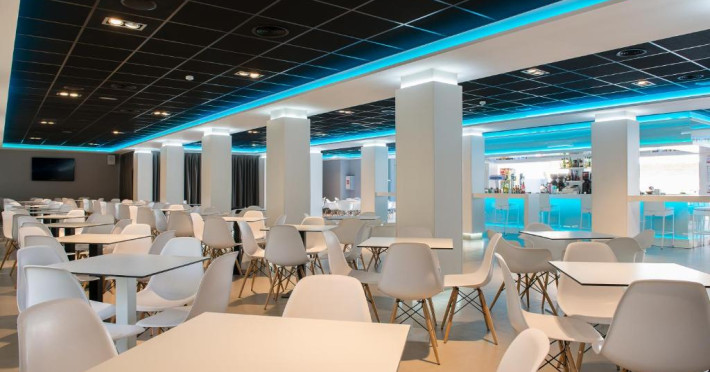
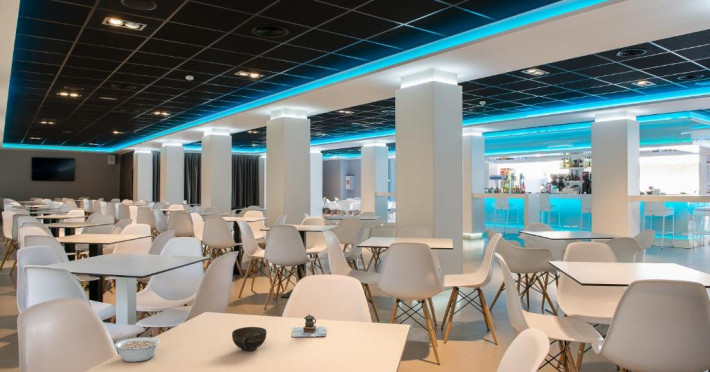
+ teapot [291,314,327,338]
+ legume [114,337,161,363]
+ cup [231,326,268,352]
